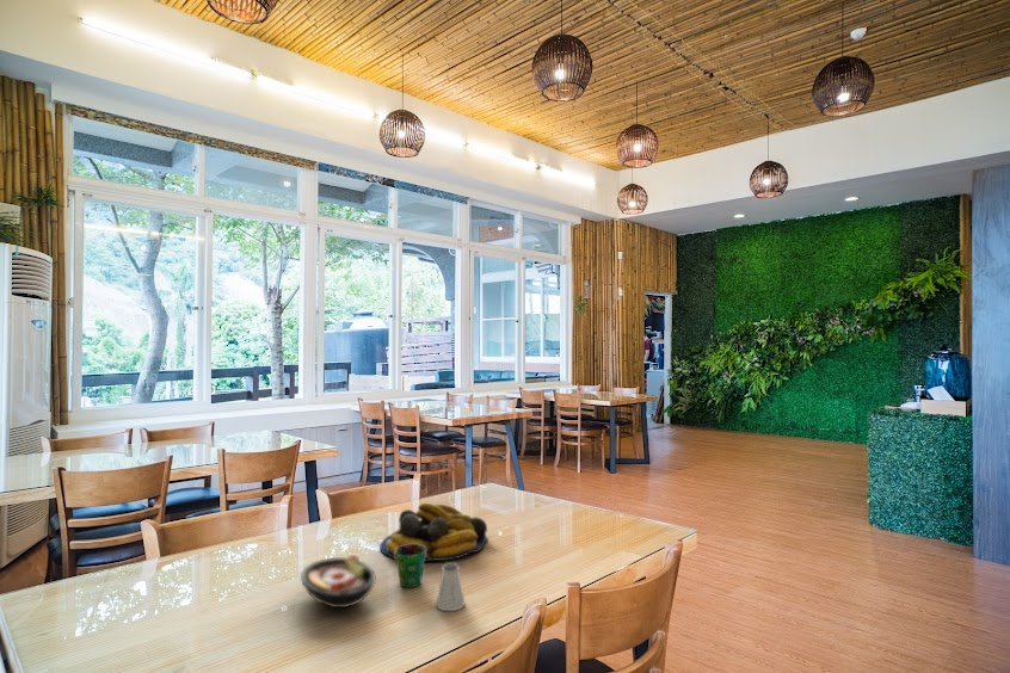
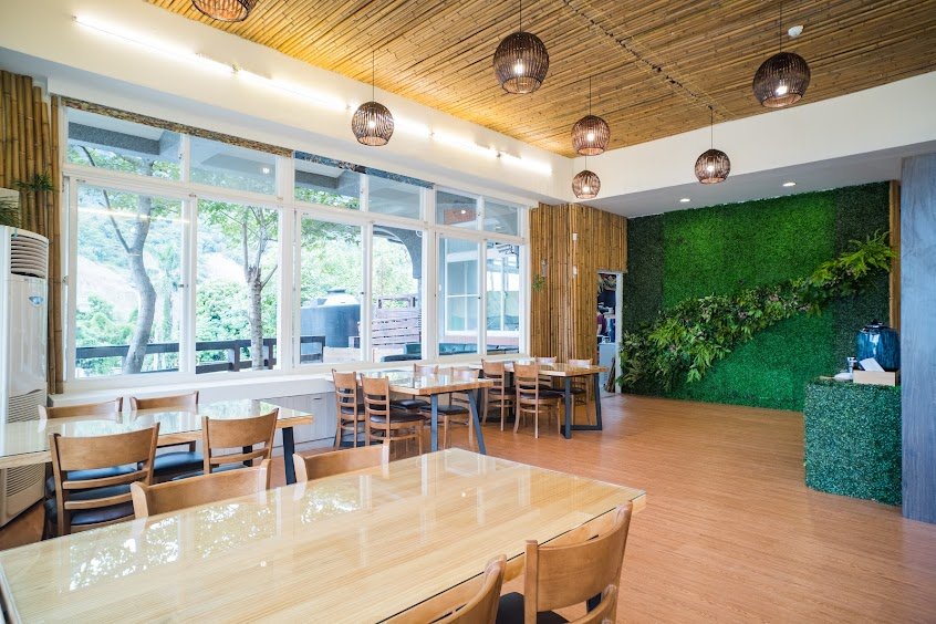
- saltshaker [436,561,466,612]
- fruit bowl [378,501,489,563]
- cup [395,544,426,588]
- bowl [300,554,377,609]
